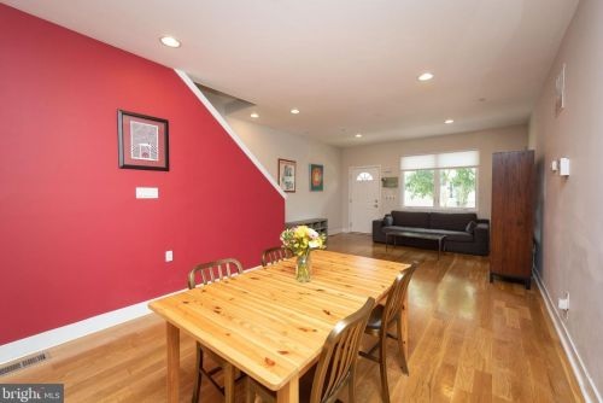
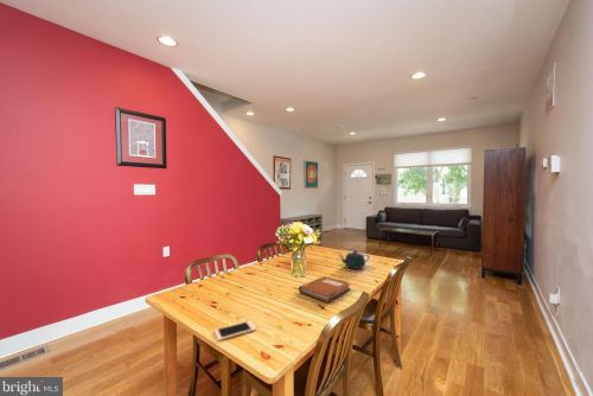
+ notebook [298,275,352,304]
+ teapot [338,249,370,270]
+ cell phone [213,319,257,341]
